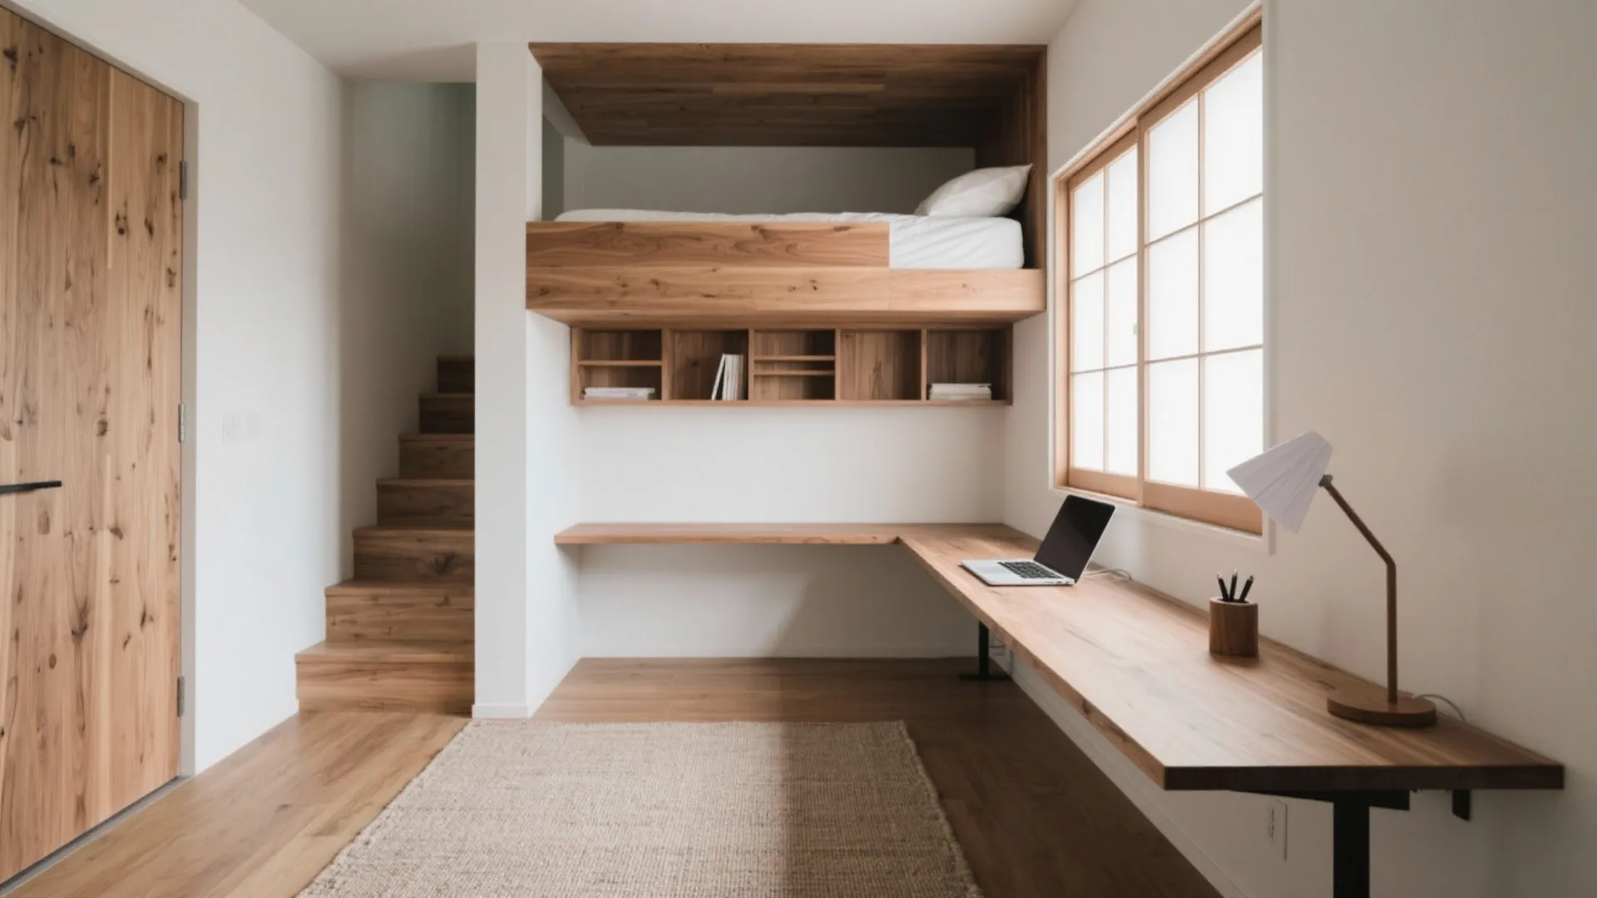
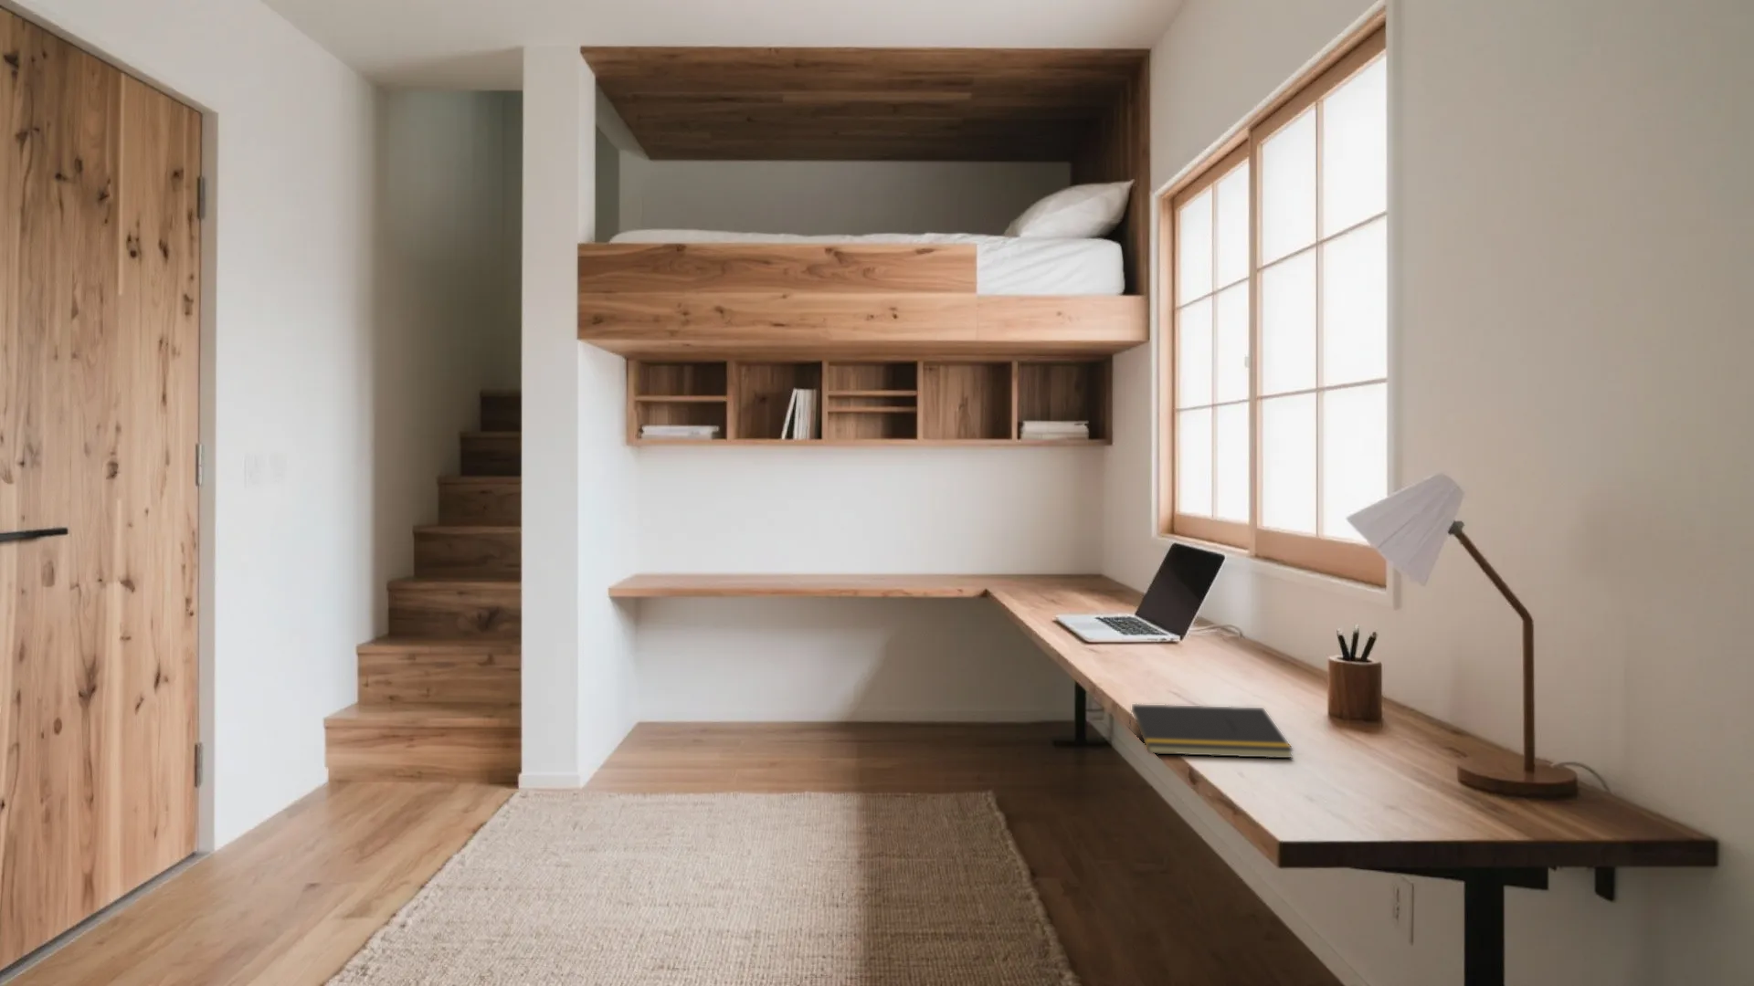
+ notepad [1128,703,1295,758]
